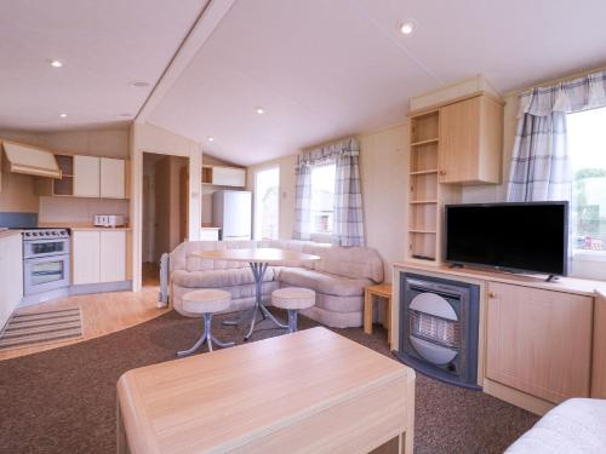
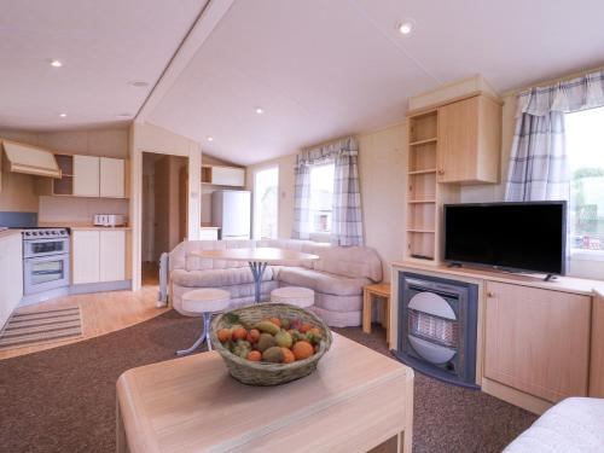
+ fruit basket [209,301,335,388]
